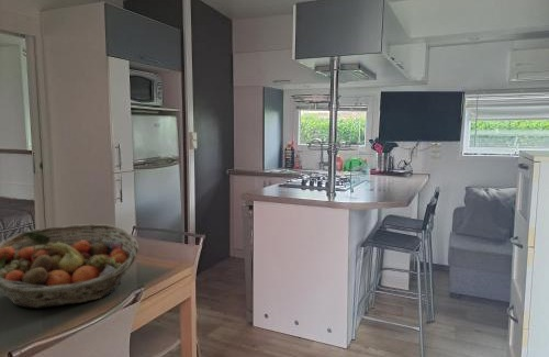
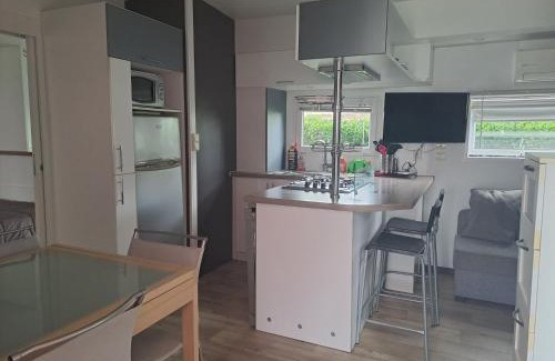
- fruit basket [0,223,139,310]
